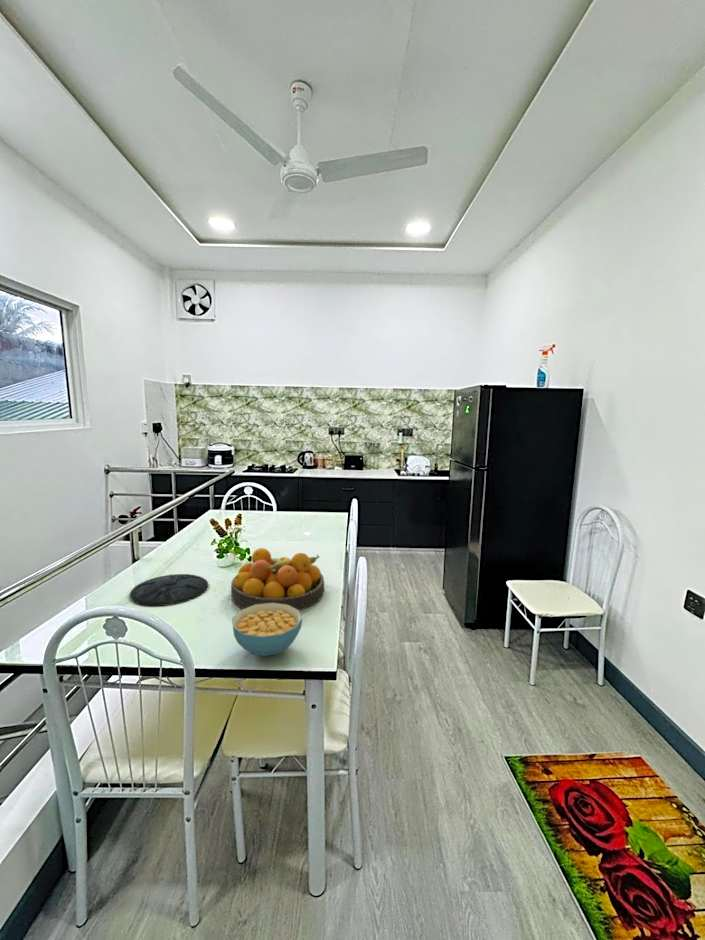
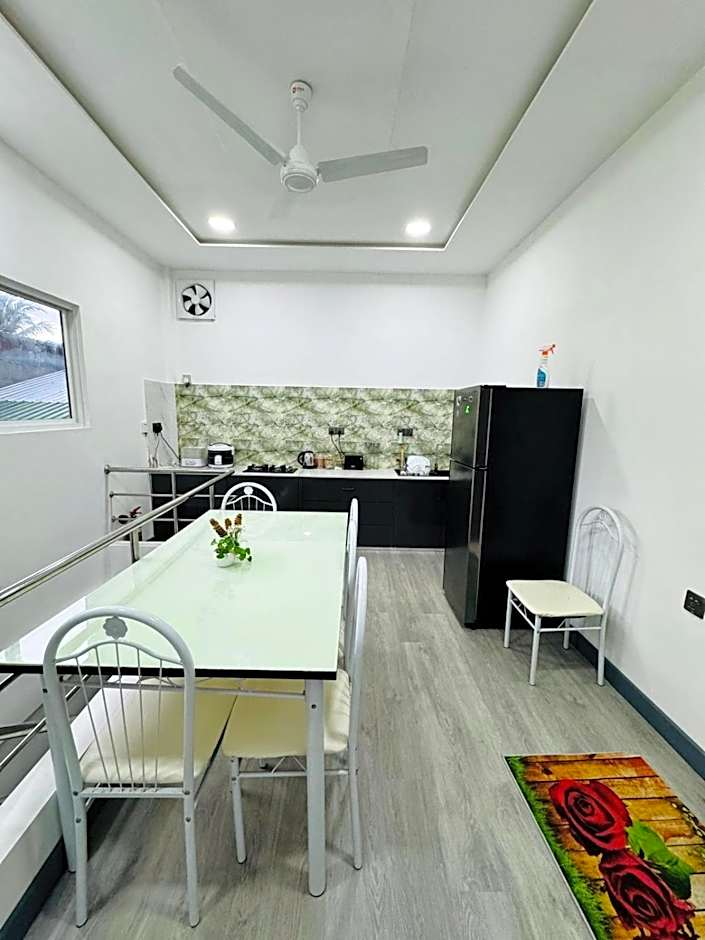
- plate [129,573,209,607]
- fruit bowl [230,547,325,611]
- cereal bowl [231,603,303,657]
